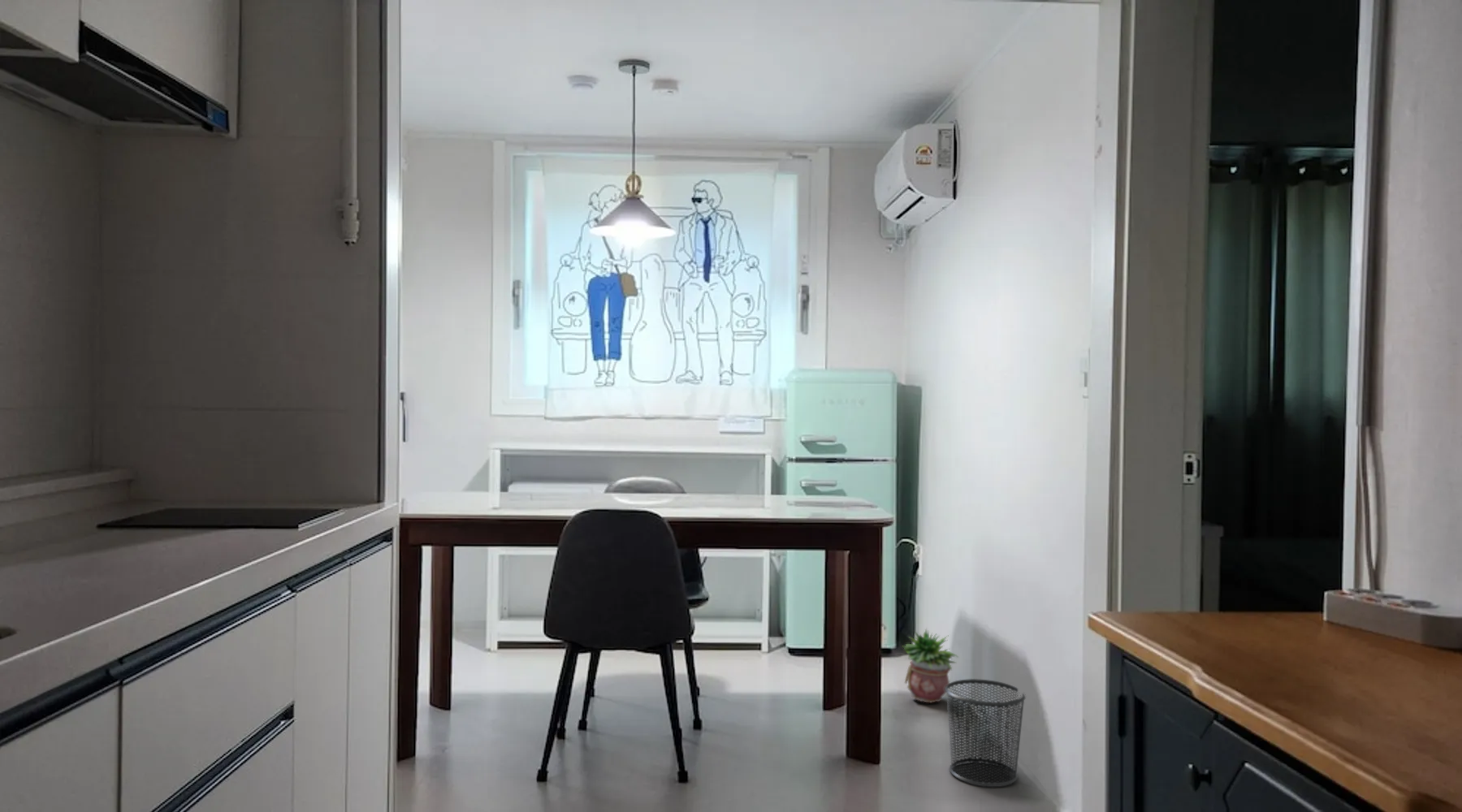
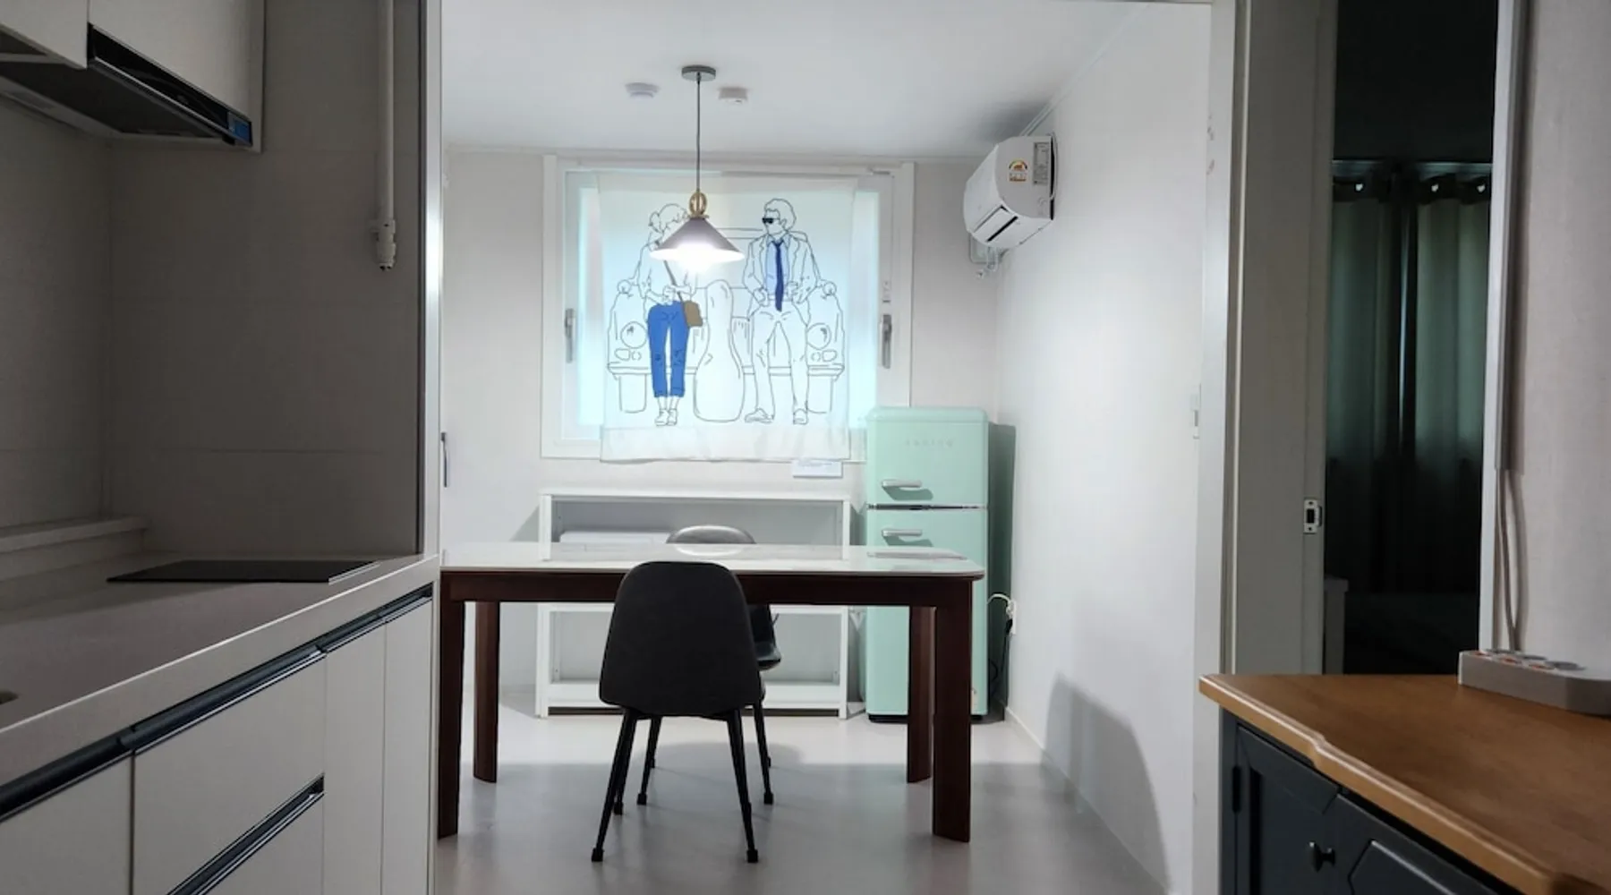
- potted plant [901,627,959,703]
- waste bin [945,678,1027,788]
